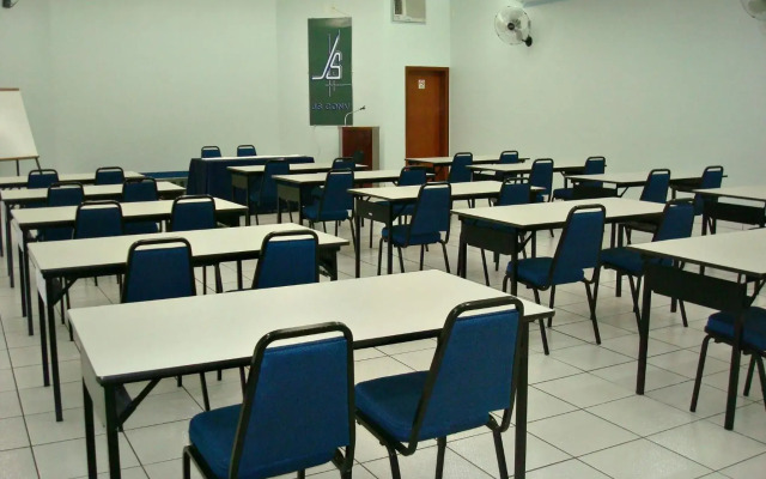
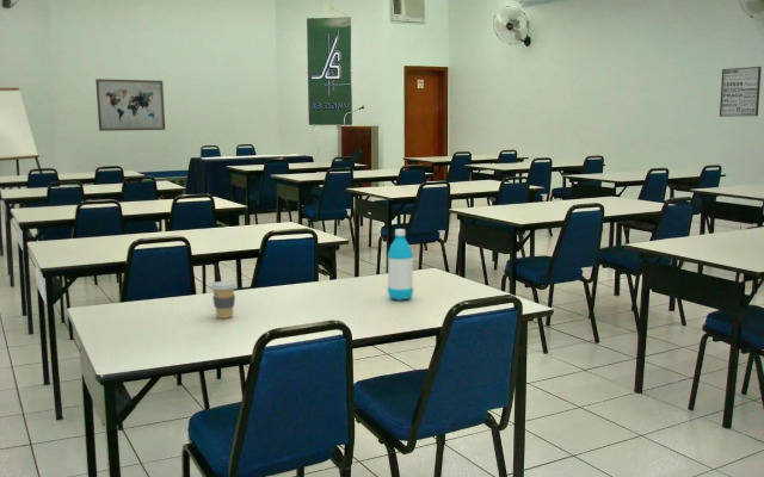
+ wall art [94,78,166,132]
+ wall art [719,66,763,118]
+ coffee cup [210,280,238,320]
+ water bottle [387,228,414,302]
